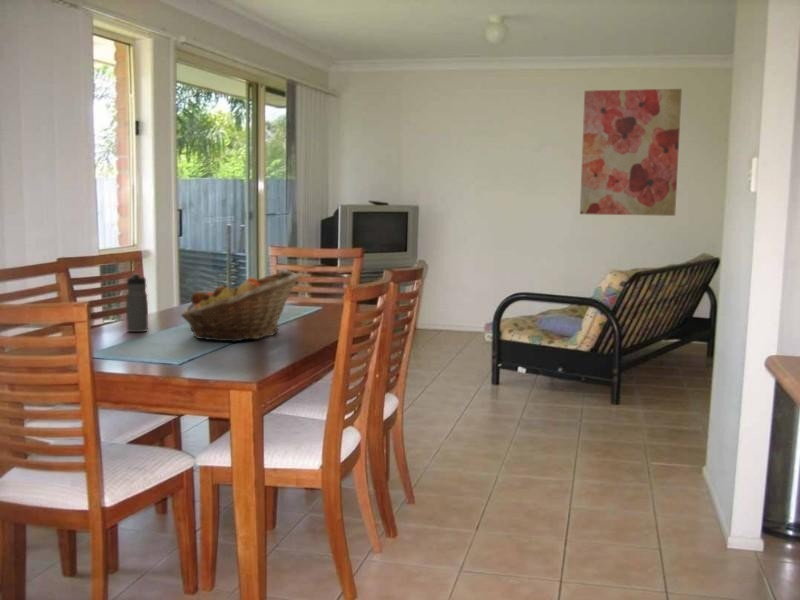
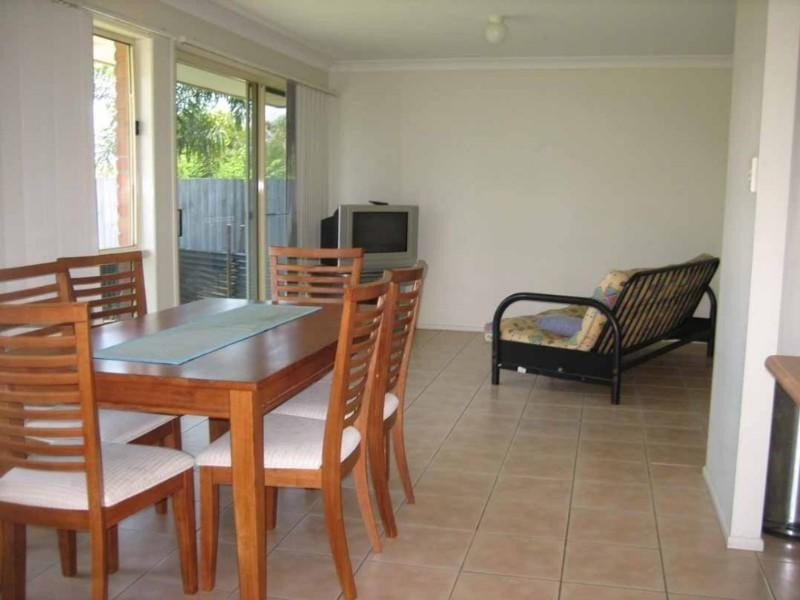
- wall art [579,88,683,217]
- water bottle [125,272,149,333]
- fruit basket [180,270,301,343]
